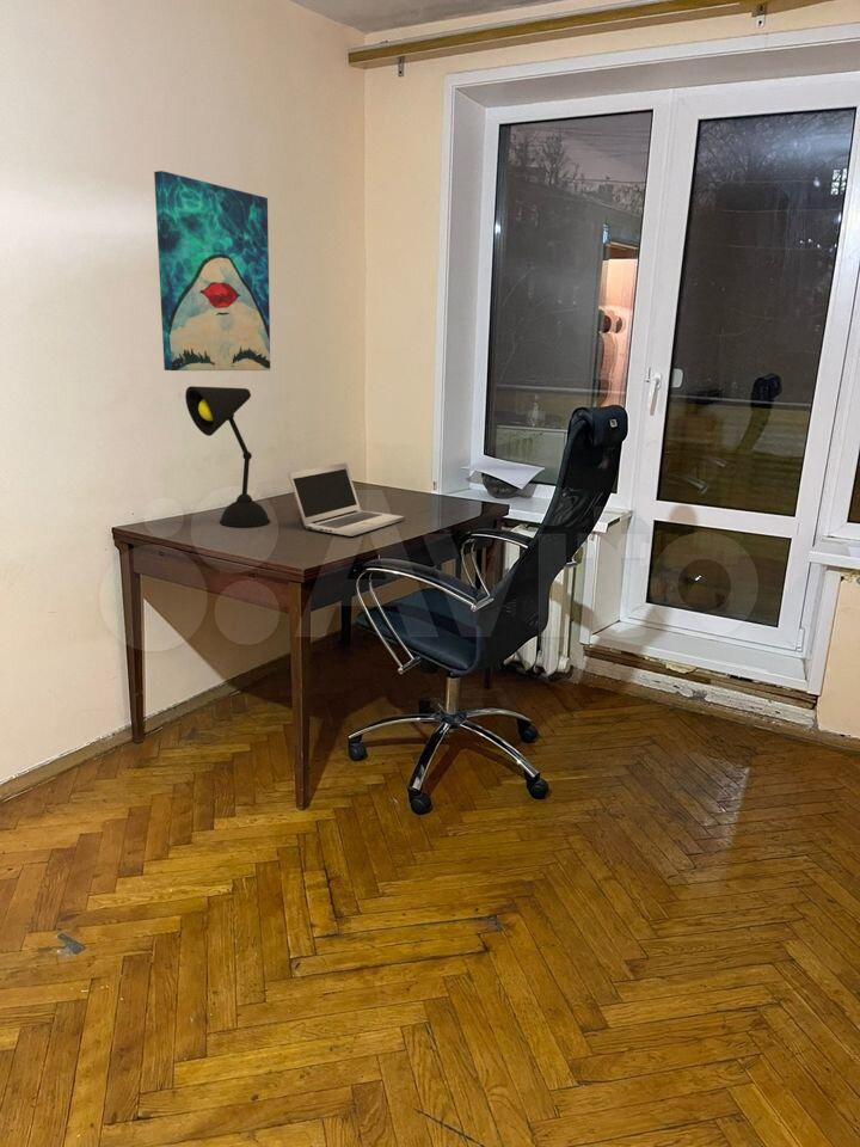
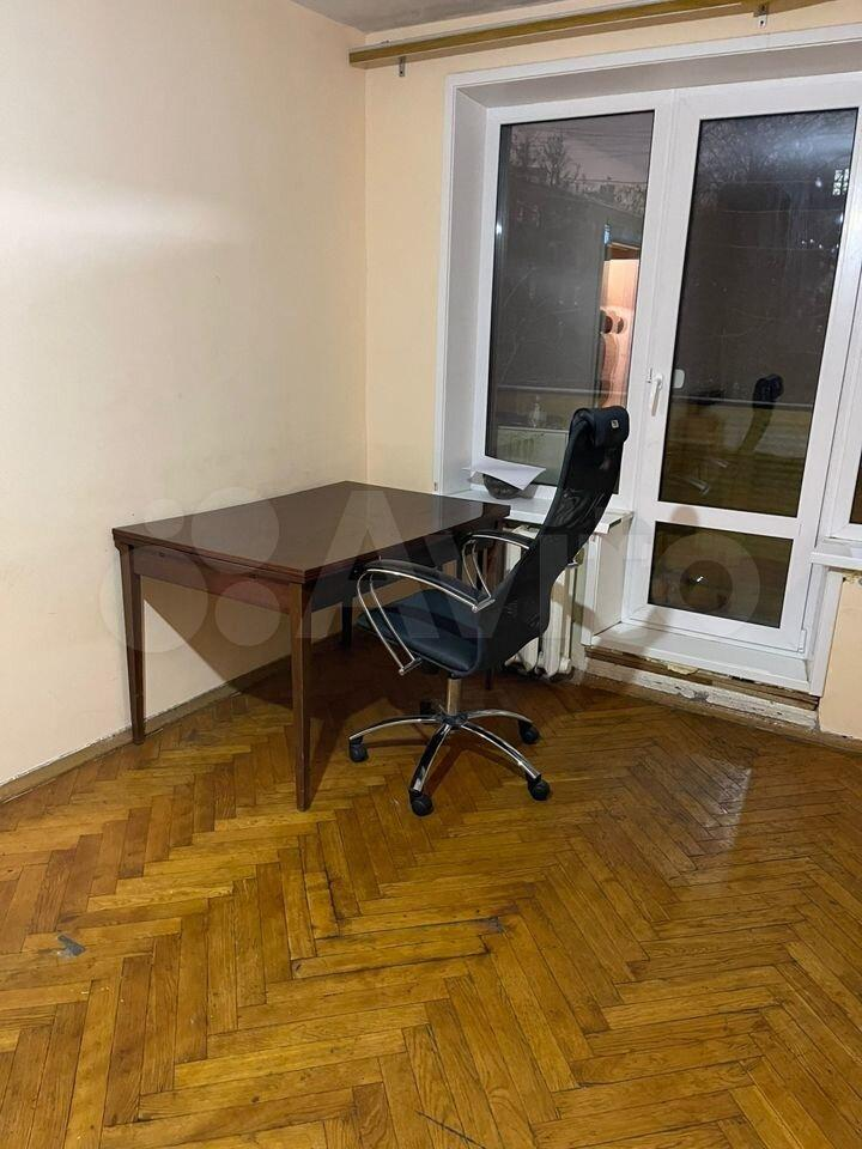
- laptop [287,461,406,538]
- desk lamp [184,385,271,528]
- wall art [153,170,271,372]
